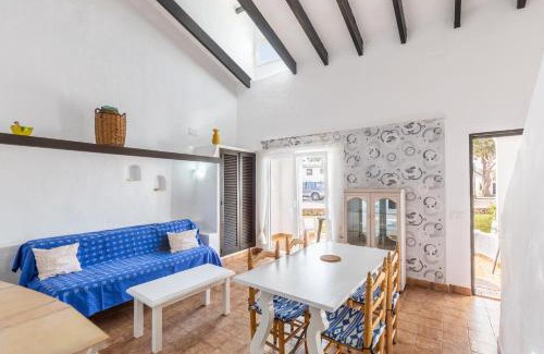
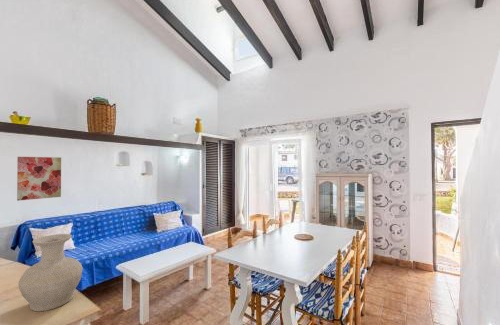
+ wall art [16,156,62,202]
+ vase [17,233,84,312]
